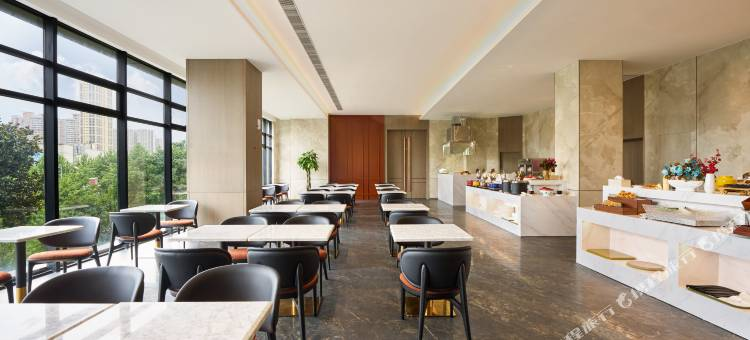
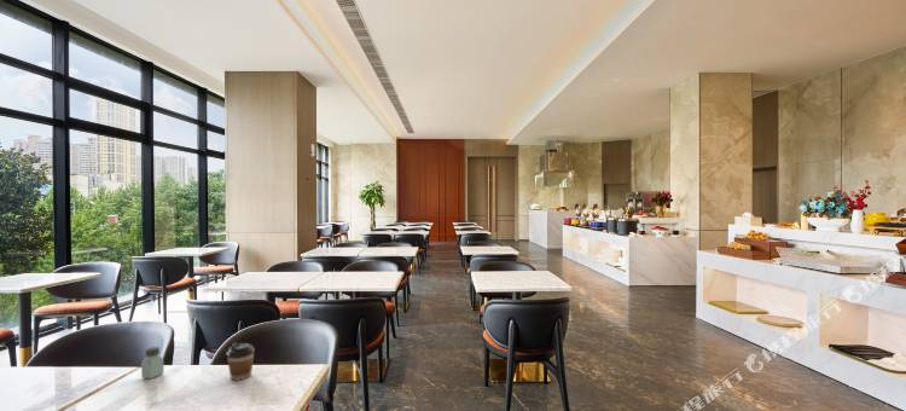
+ coffee cup [226,342,256,382]
+ saltshaker [140,346,164,380]
